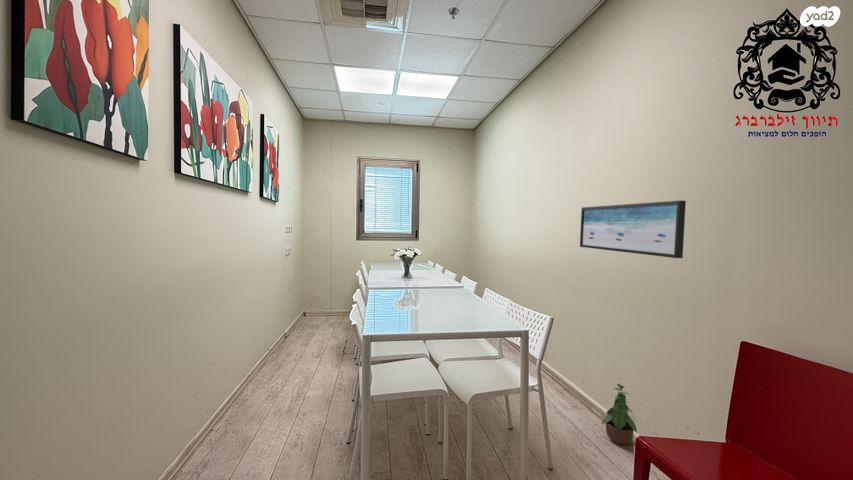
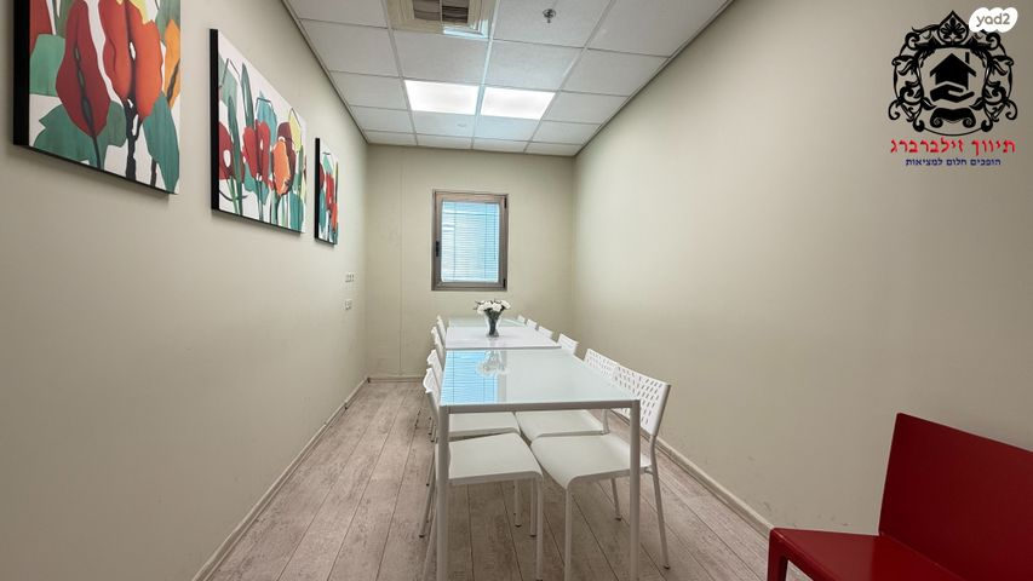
- wall art [579,200,687,259]
- potted plant [601,383,638,446]
